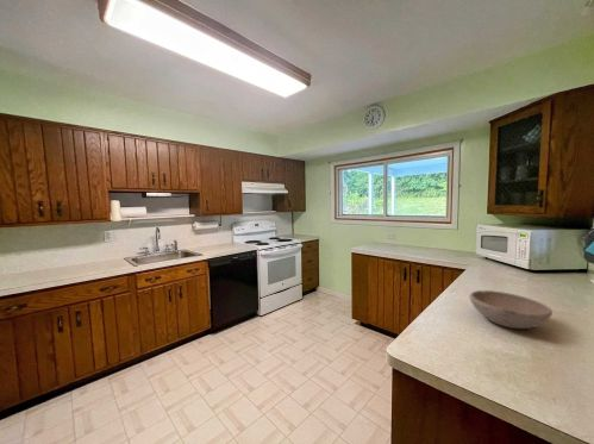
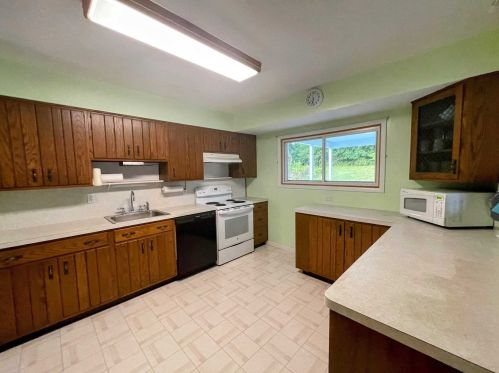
- bowl [468,289,554,330]
